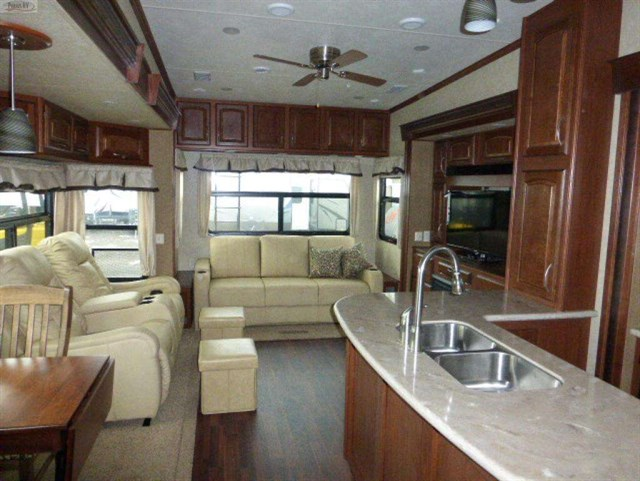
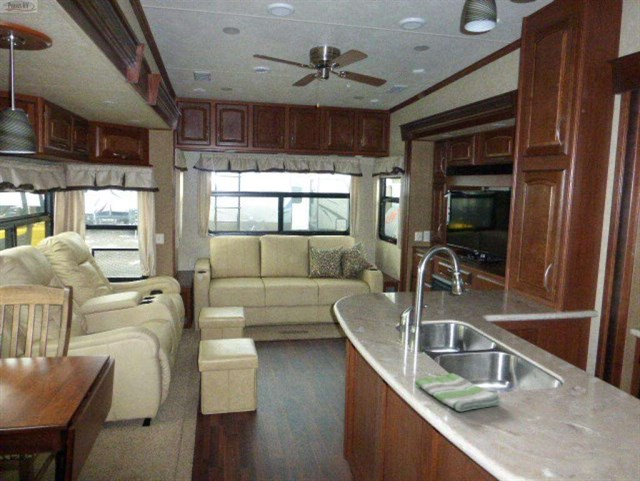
+ dish towel [414,372,502,412]
